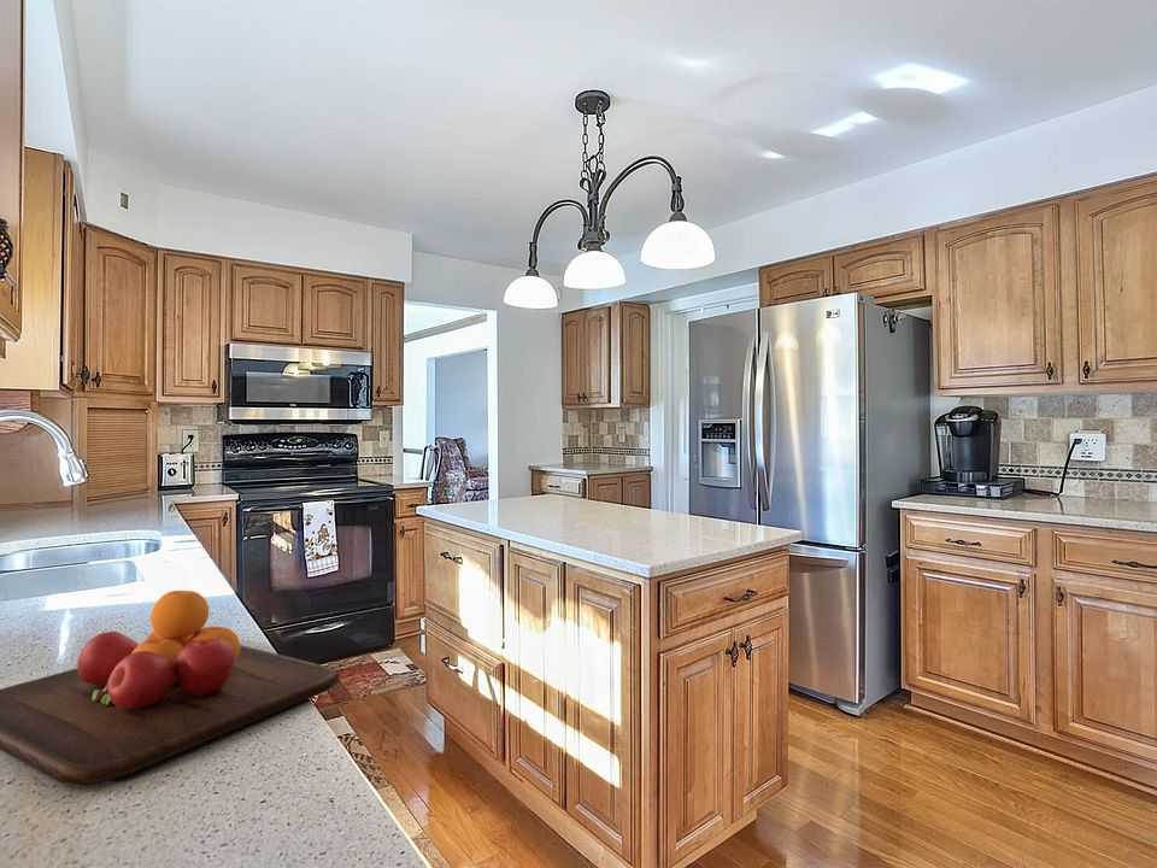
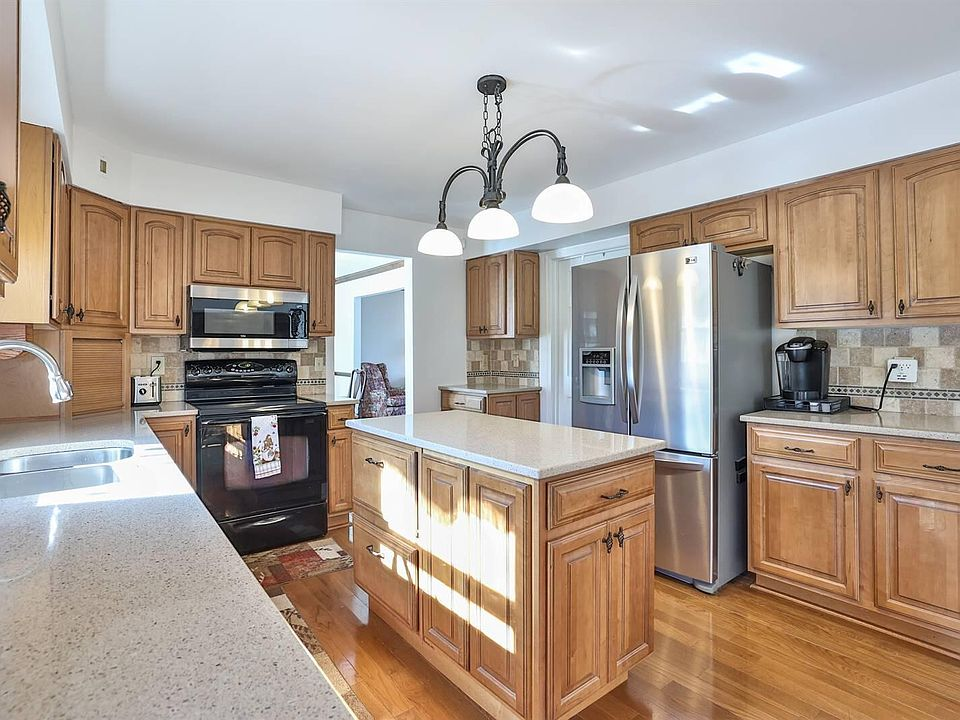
- chopping board [0,590,340,787]
